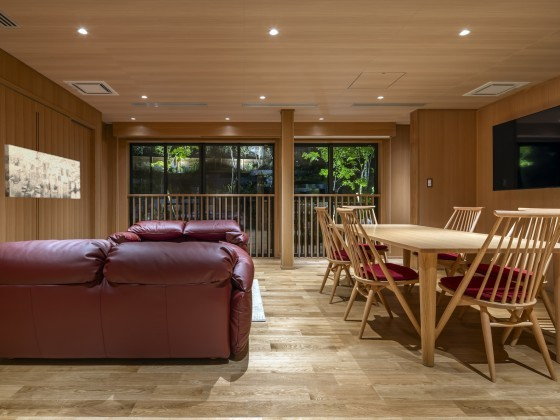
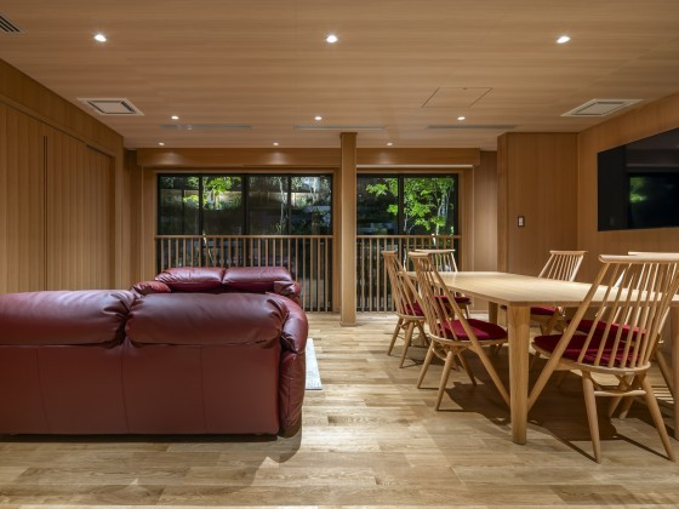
- wall art [3,144,81,200]
